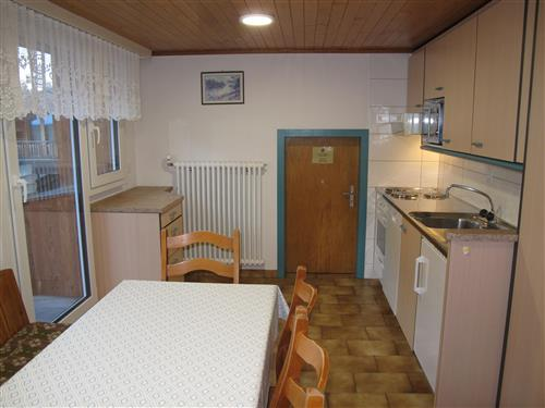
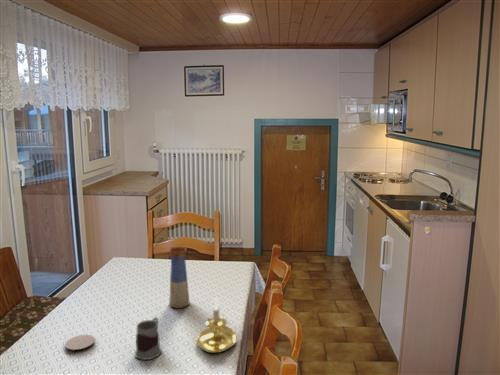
+ coaster [64,334,96,352]
+ candle holder [195,298,237,354]
+ vase [168,246,190,309]
+ mug [134,316,163,361]
